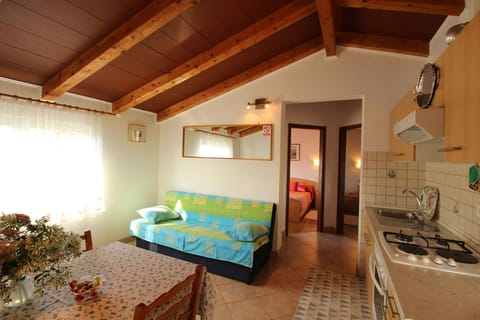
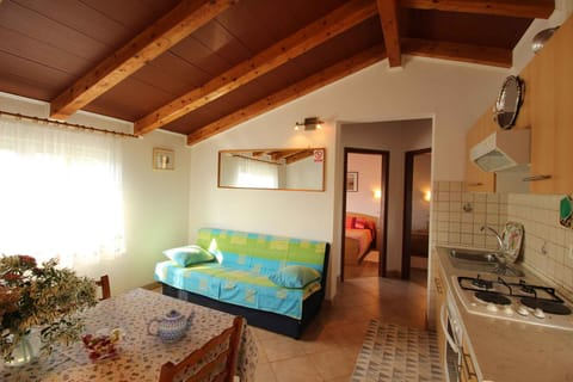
+ teapot [146,308,197,344]
